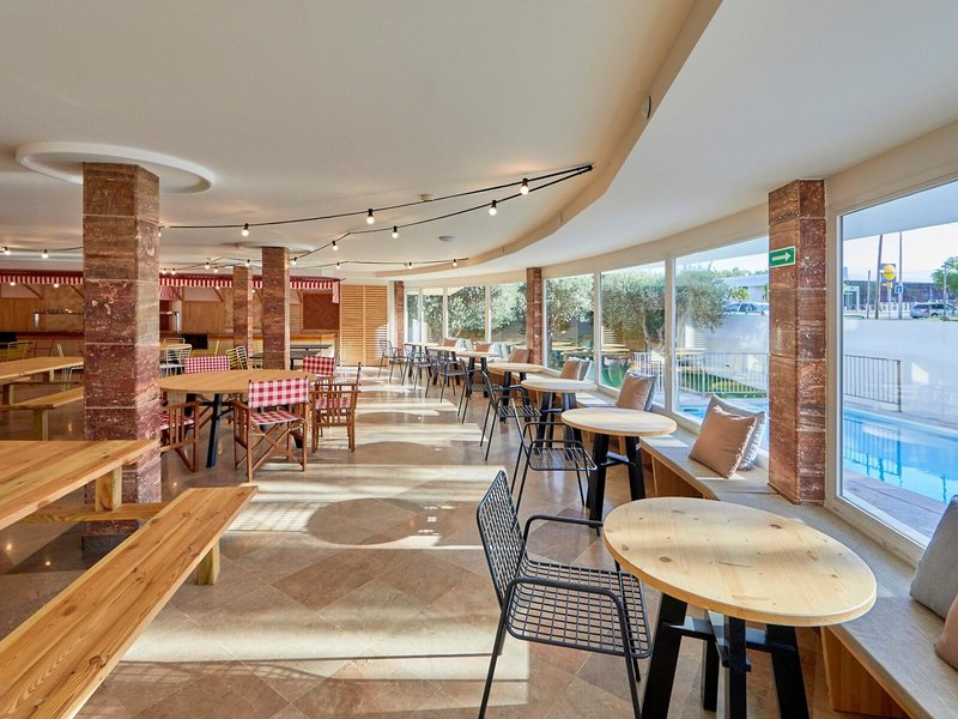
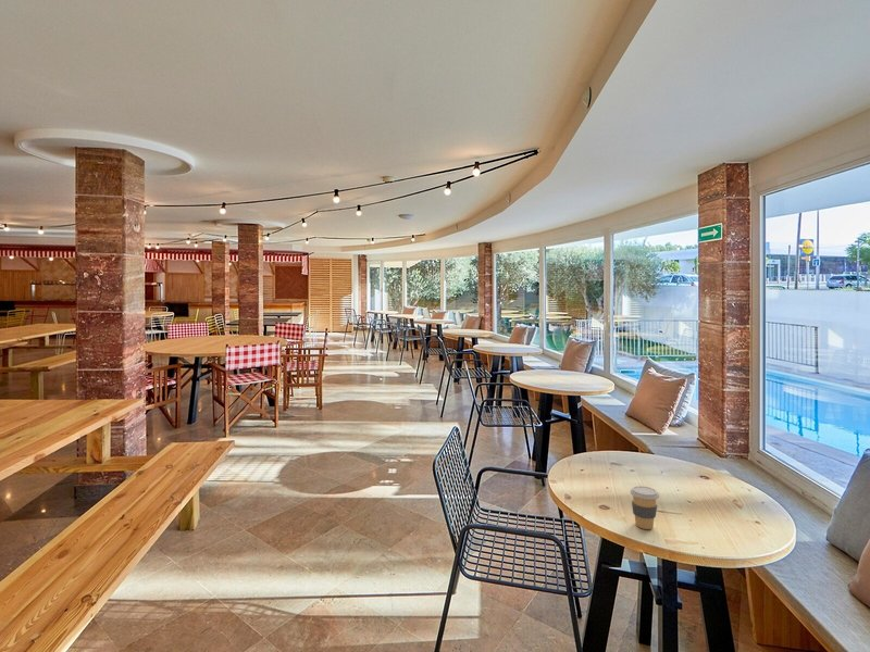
+ coffee cup [629,485,660,530]
